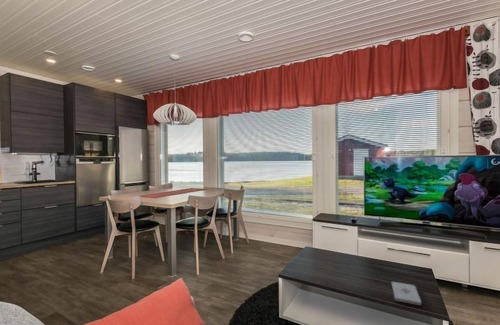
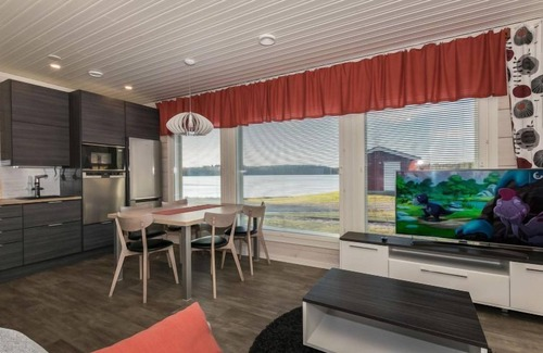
- notepad [391,281,422,306]
